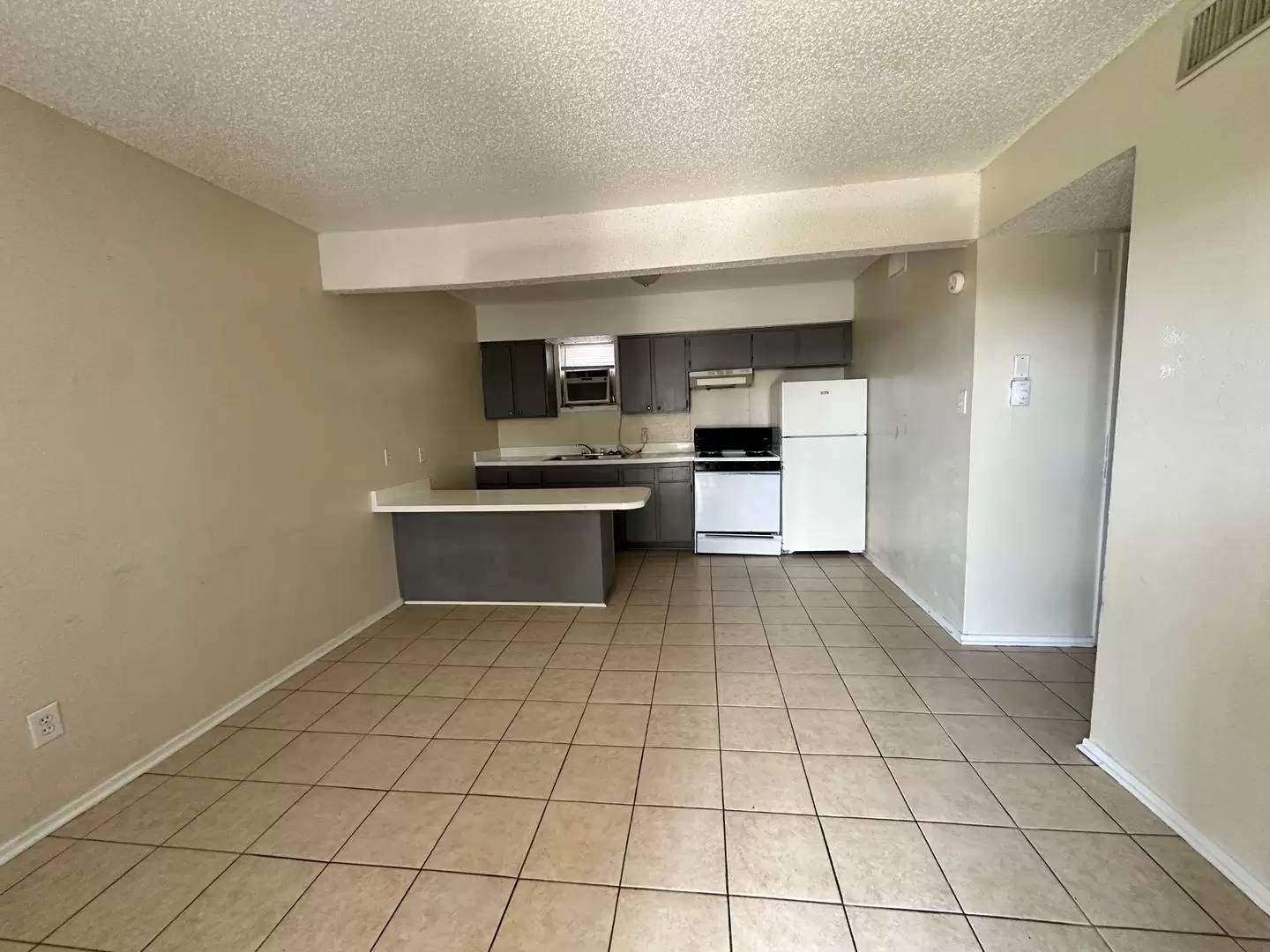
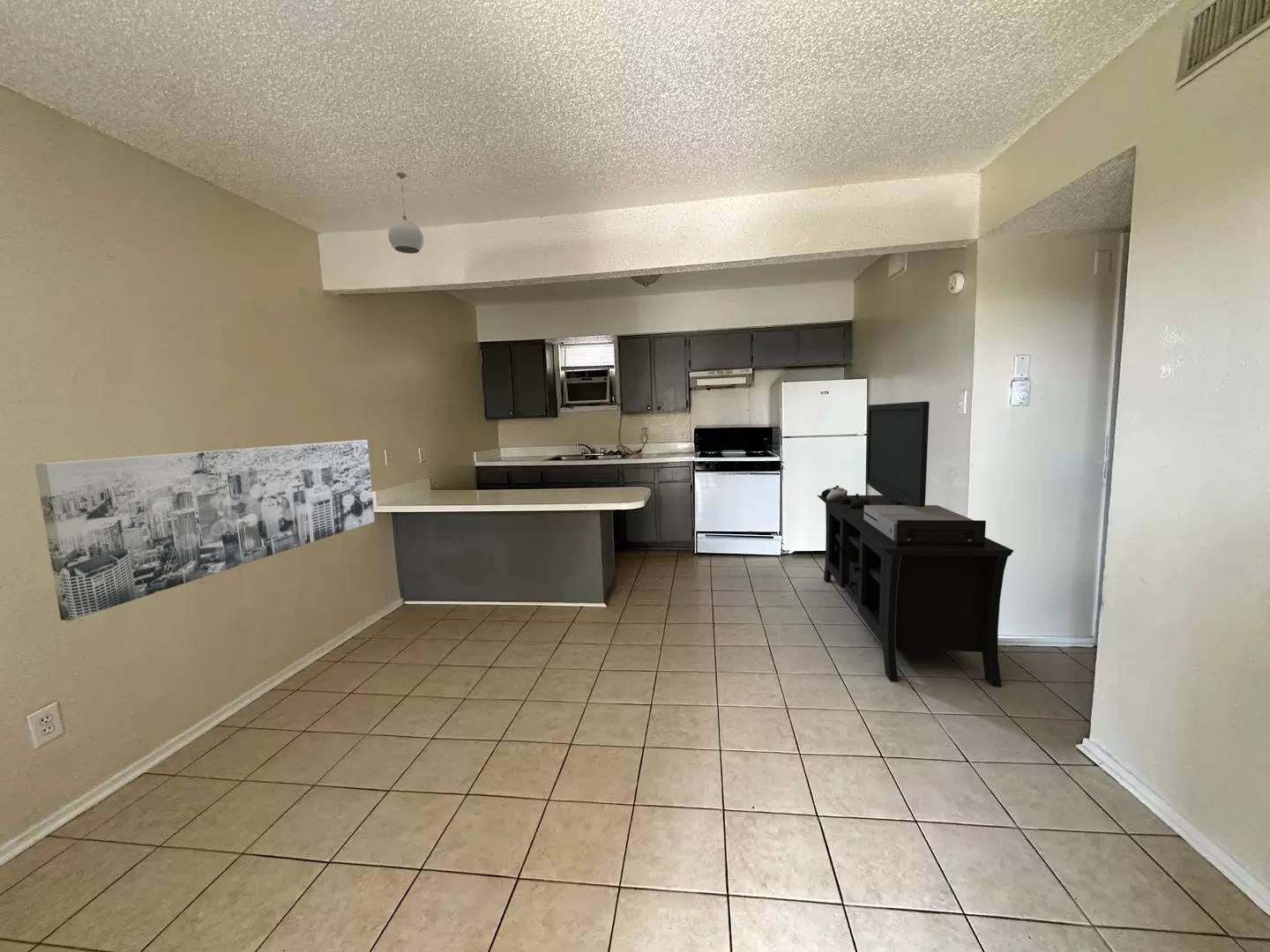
+ wall art [34,439,376,621]
+ pendant light [387,172,424,255]
+ media console [817,400,1015,688]
